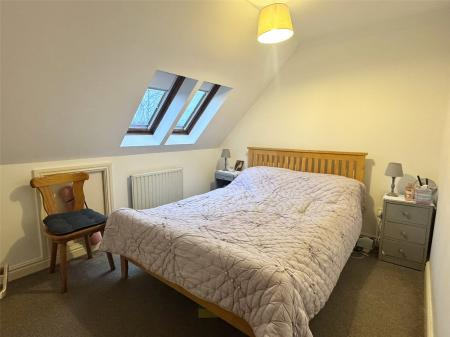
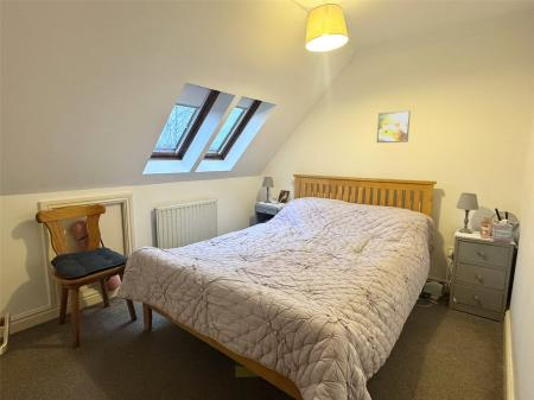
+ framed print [376,109,411,144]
